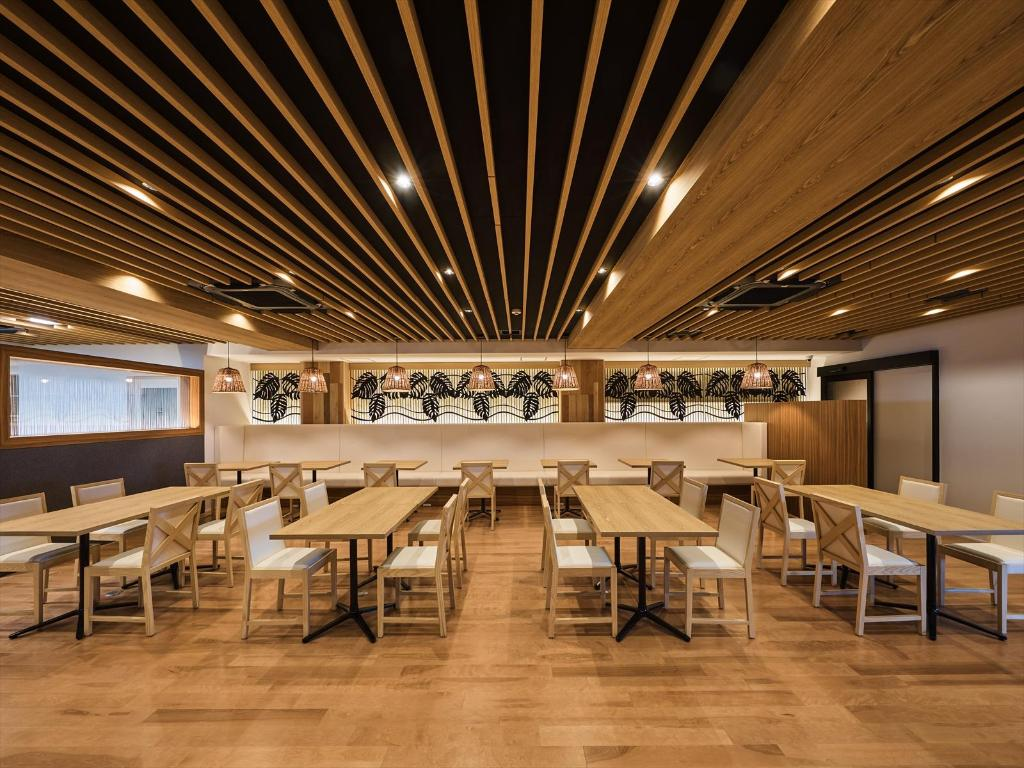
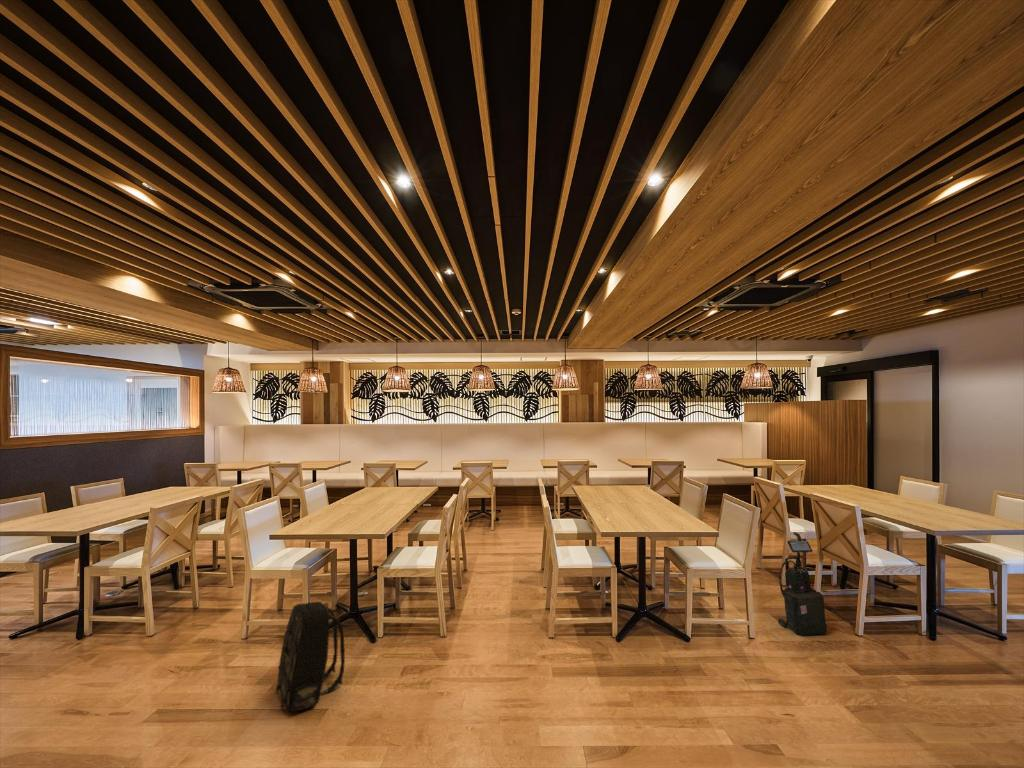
+ vacuum cleaner [777,531,828,637]
+ backpack [274,600,346,713]
